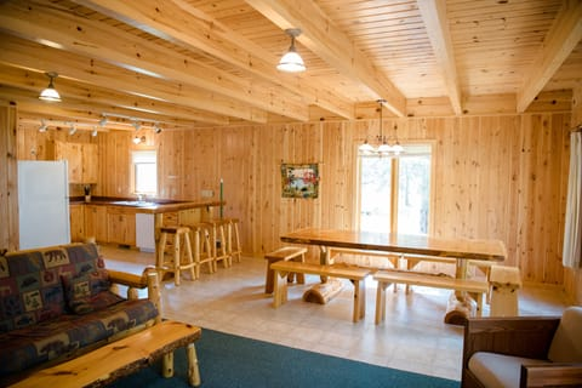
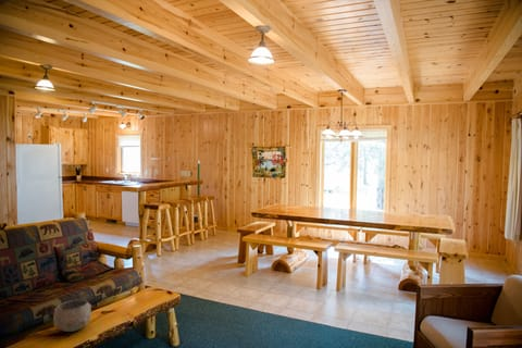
+ bowl [52,299,92,333]
